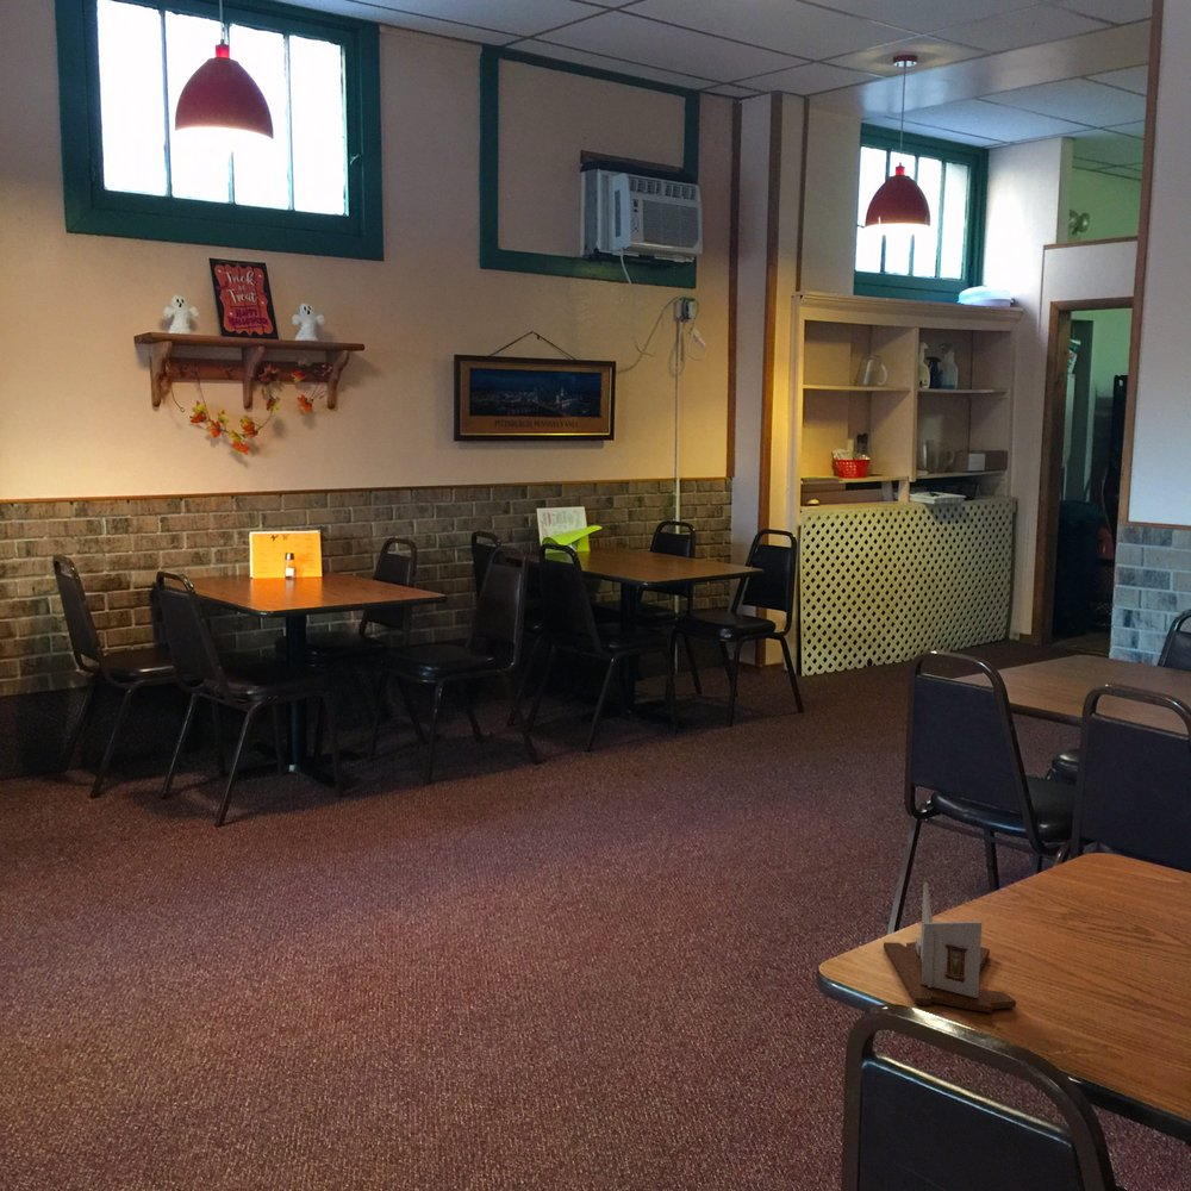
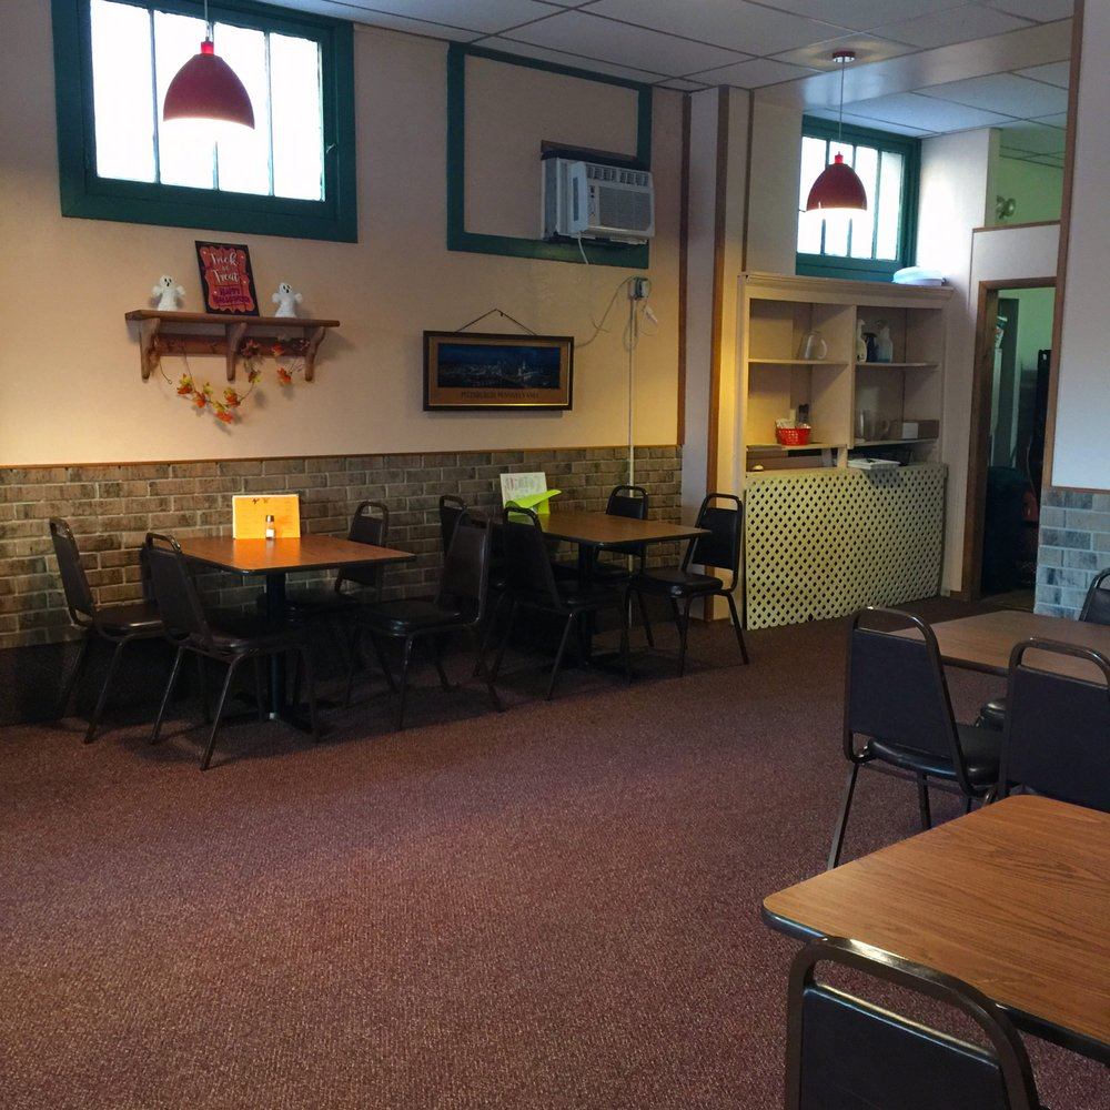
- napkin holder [883,881,1017,1015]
